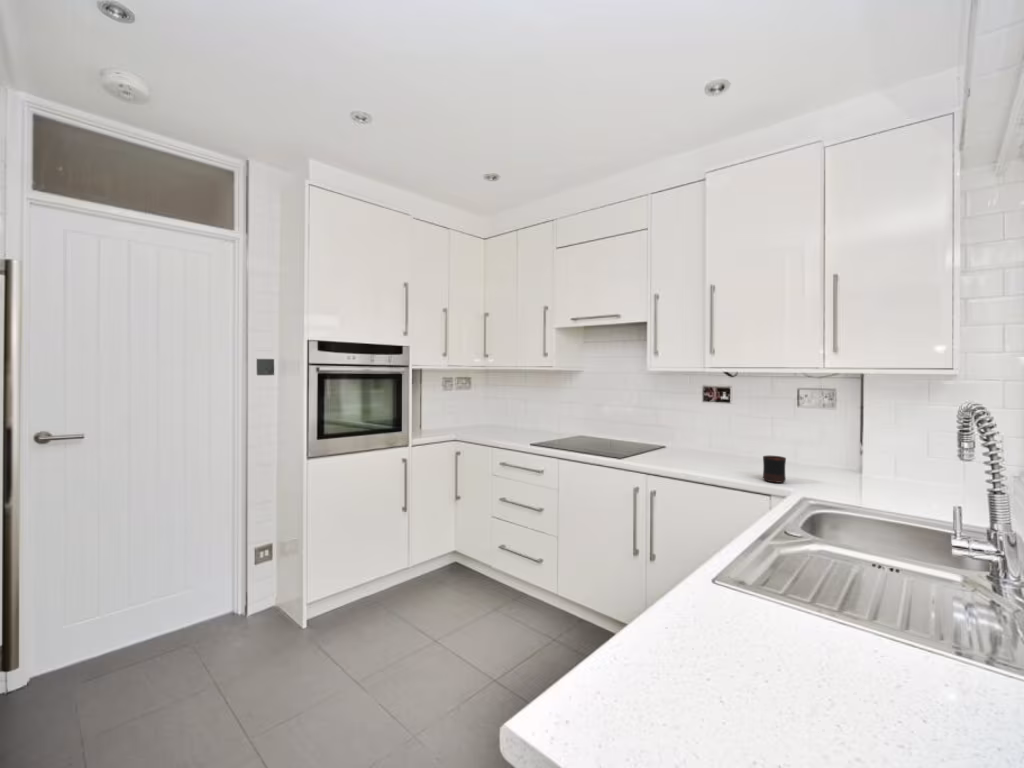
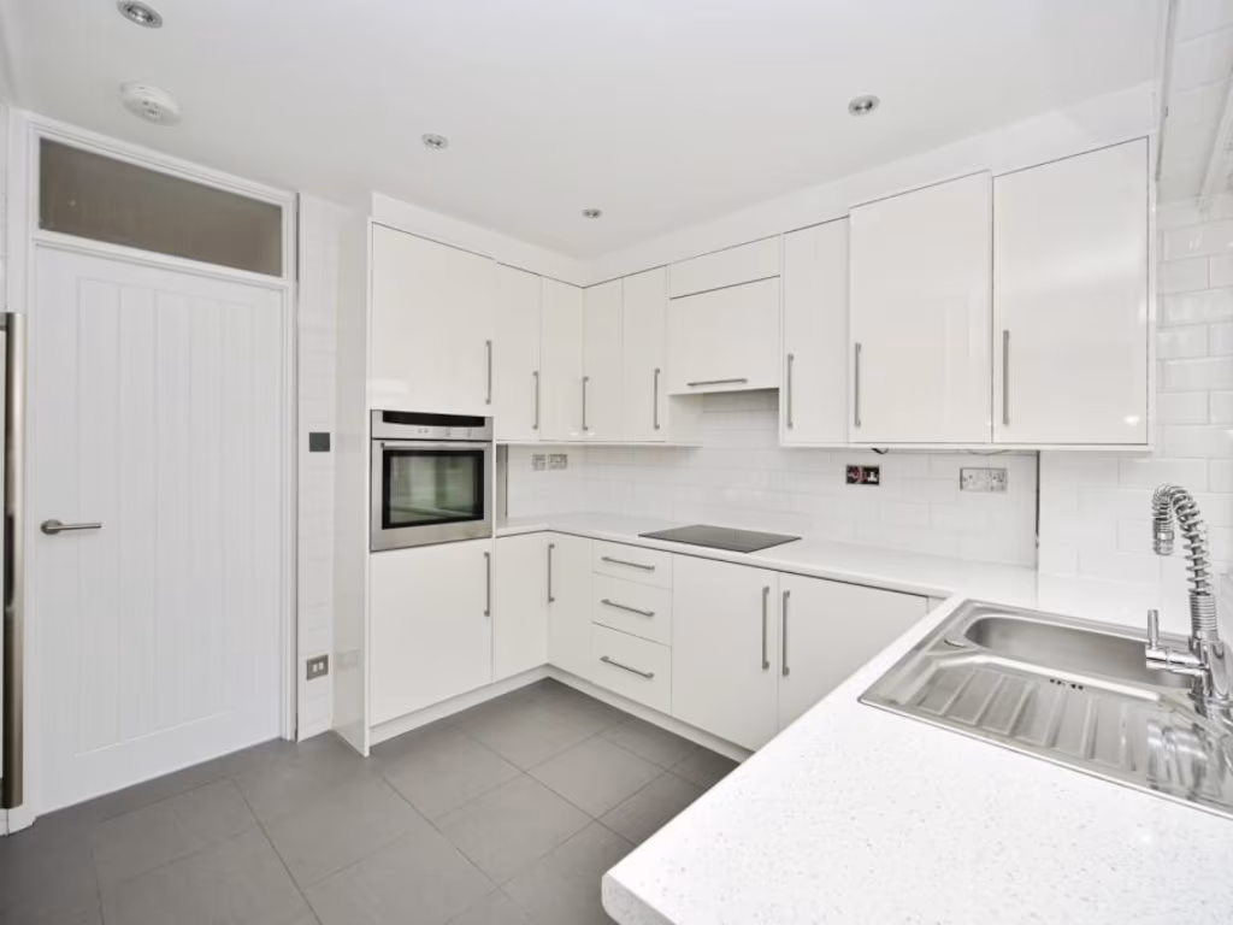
- mug [762,455,787,484]
